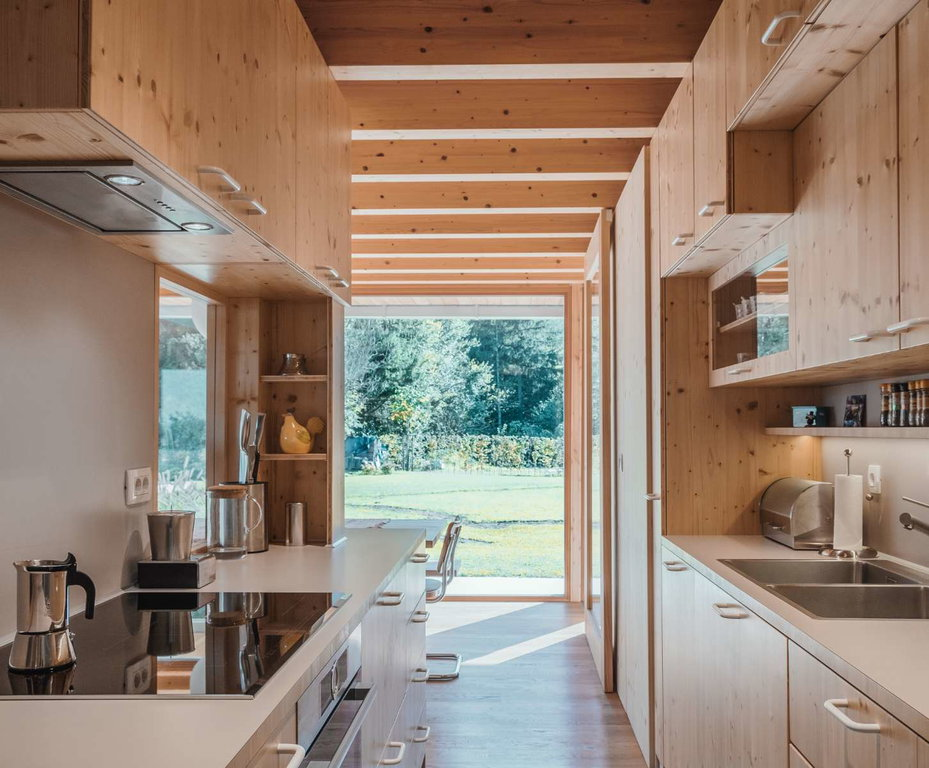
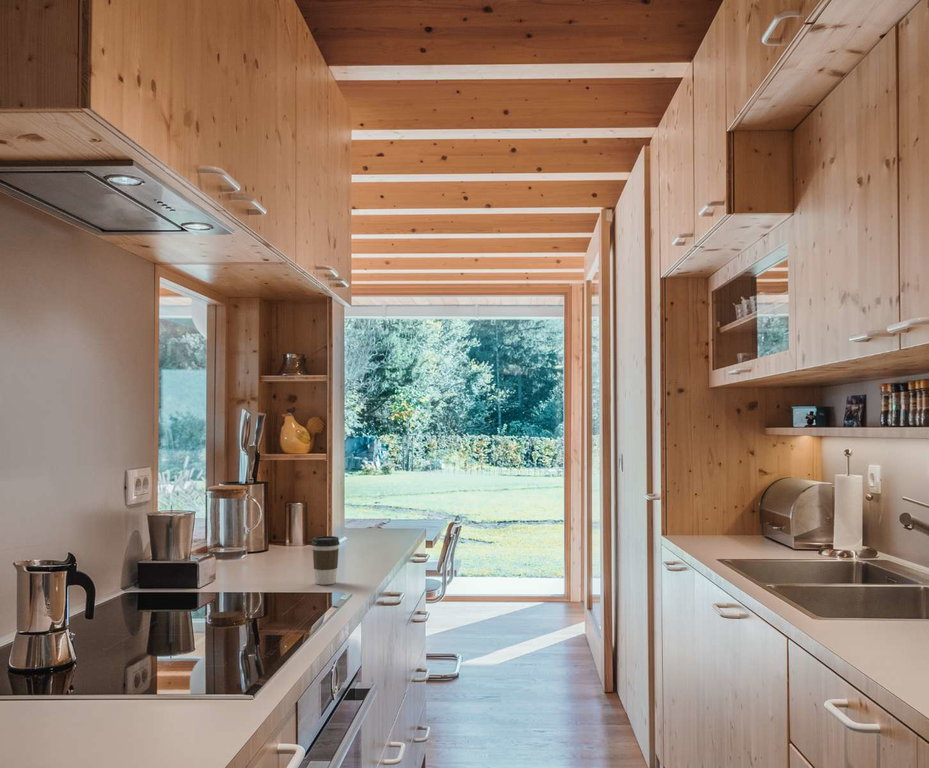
+ coffee cup [311,535,341,586]
